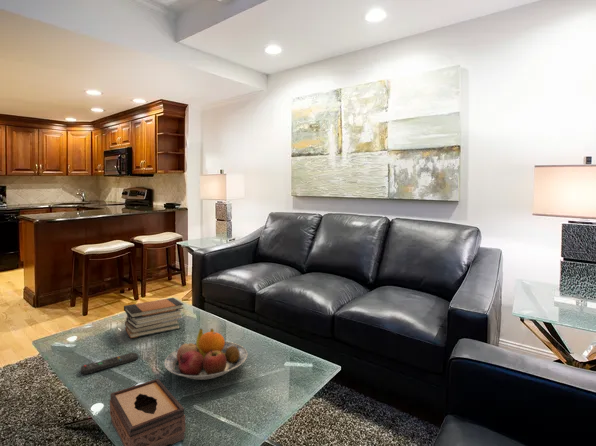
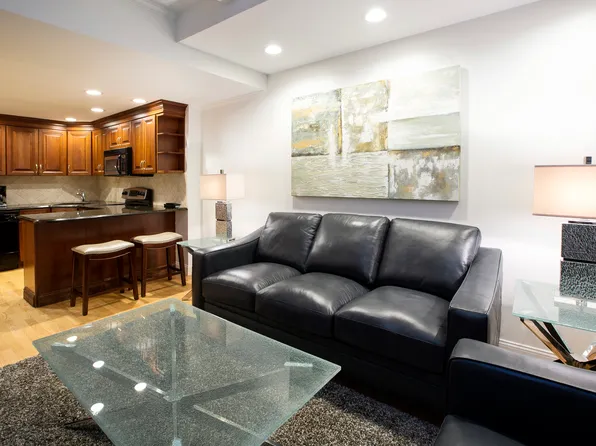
- tissue box [109,378,186,446]
- fruit bowl [164,327,249,381]
- remote control [80,352,139,375]
- book stack [123,297,185,339]
